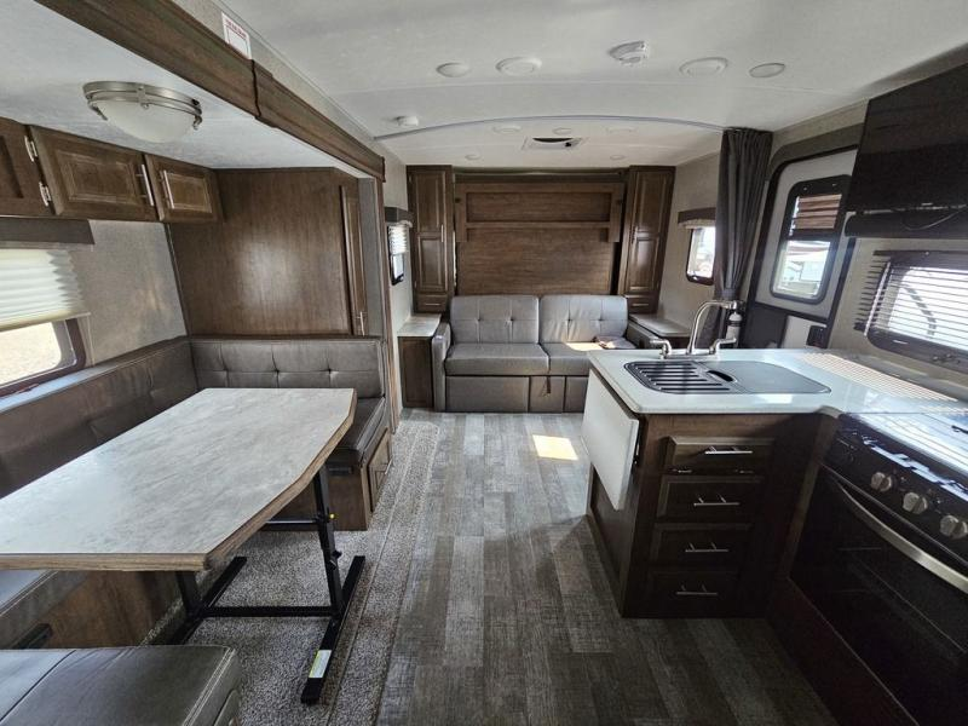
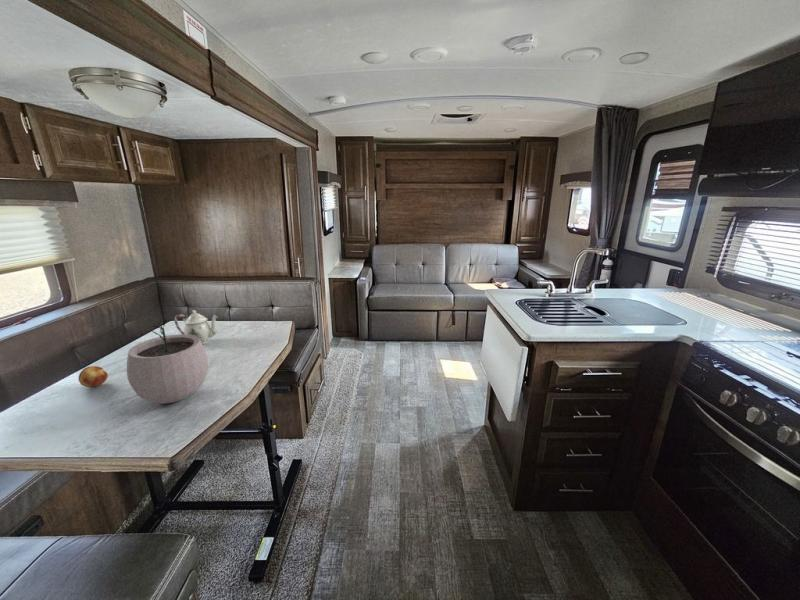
+ plant pot [126,318,209,404]
+ fruit [78,365,109,388]
+ teapot [174,309,219,345]
